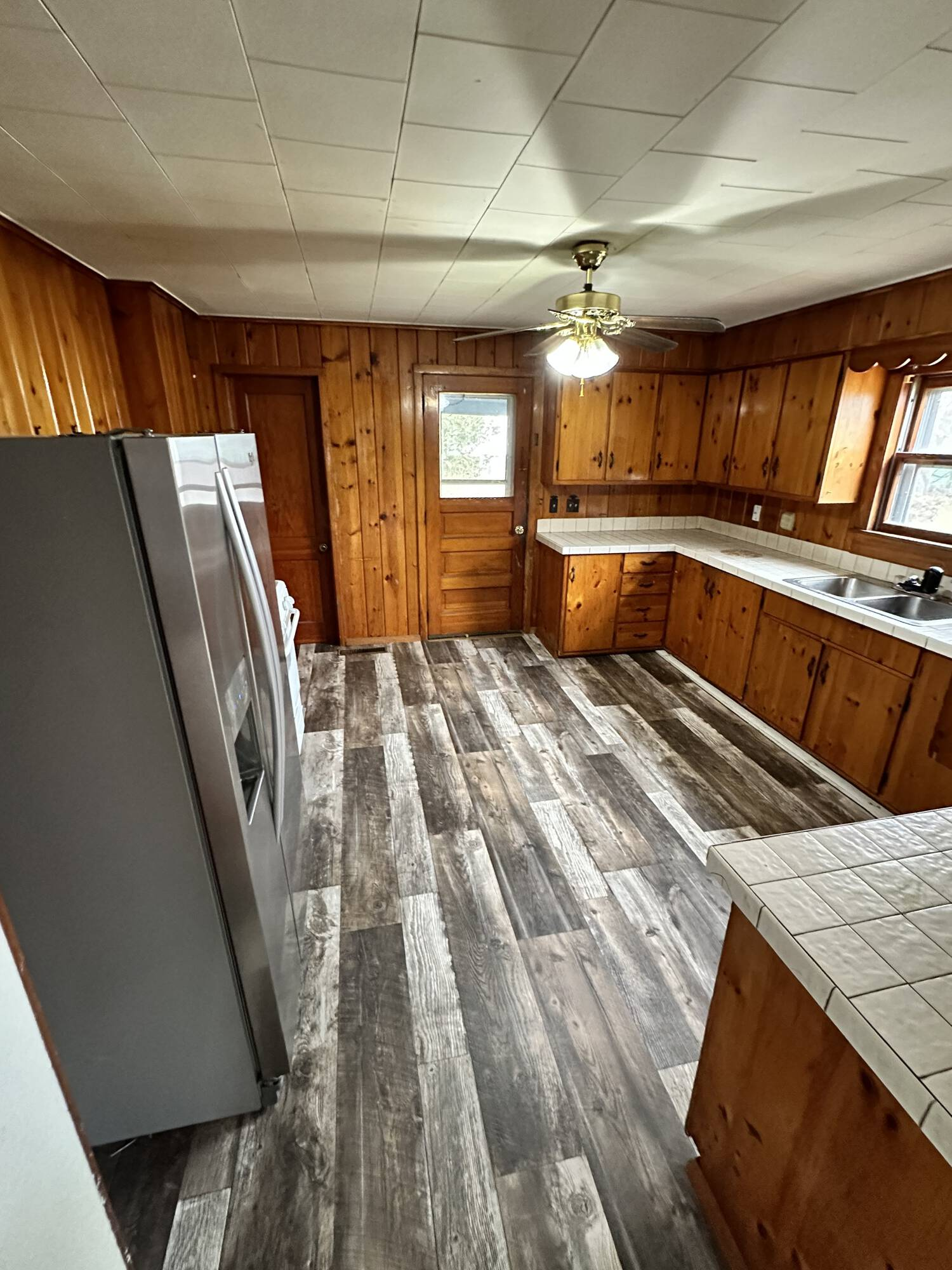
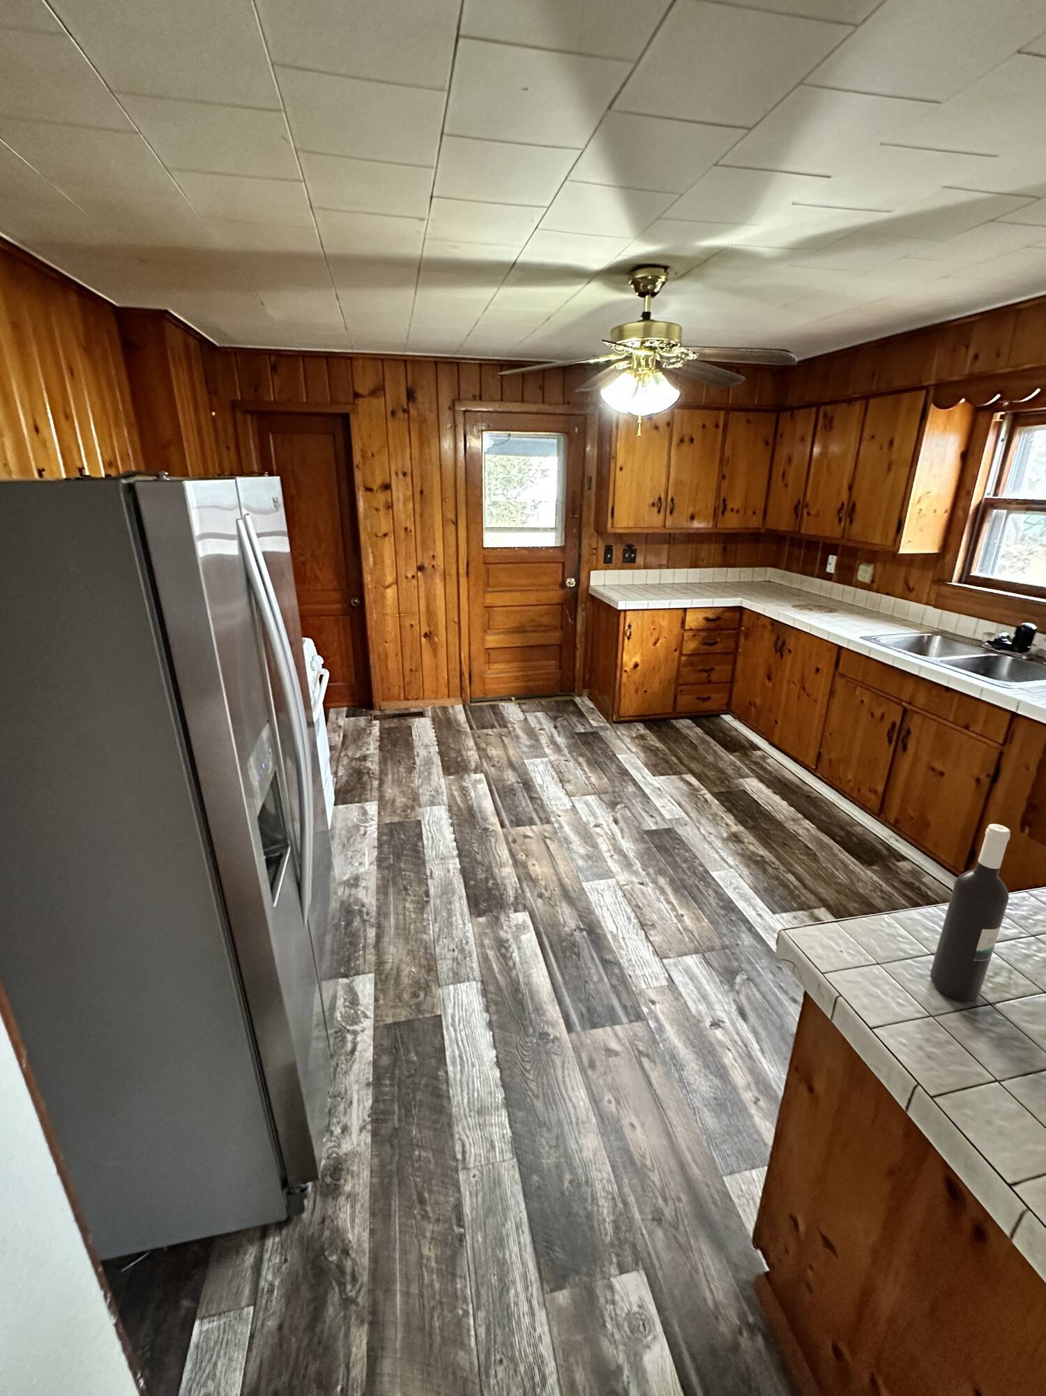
+ wine bottle [930,823,1011,1001]
